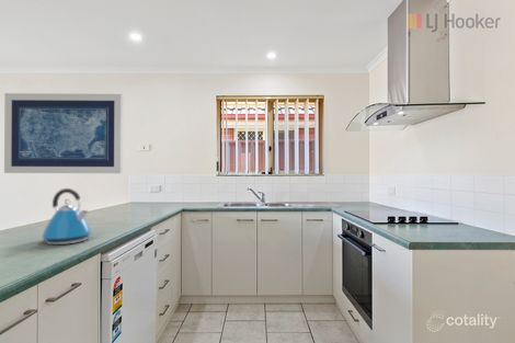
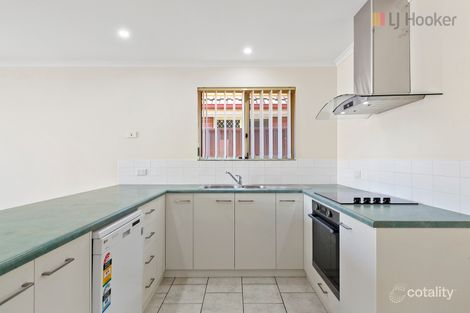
- kettle [41,187,92,245]
- wall art [3,92,124,174]
